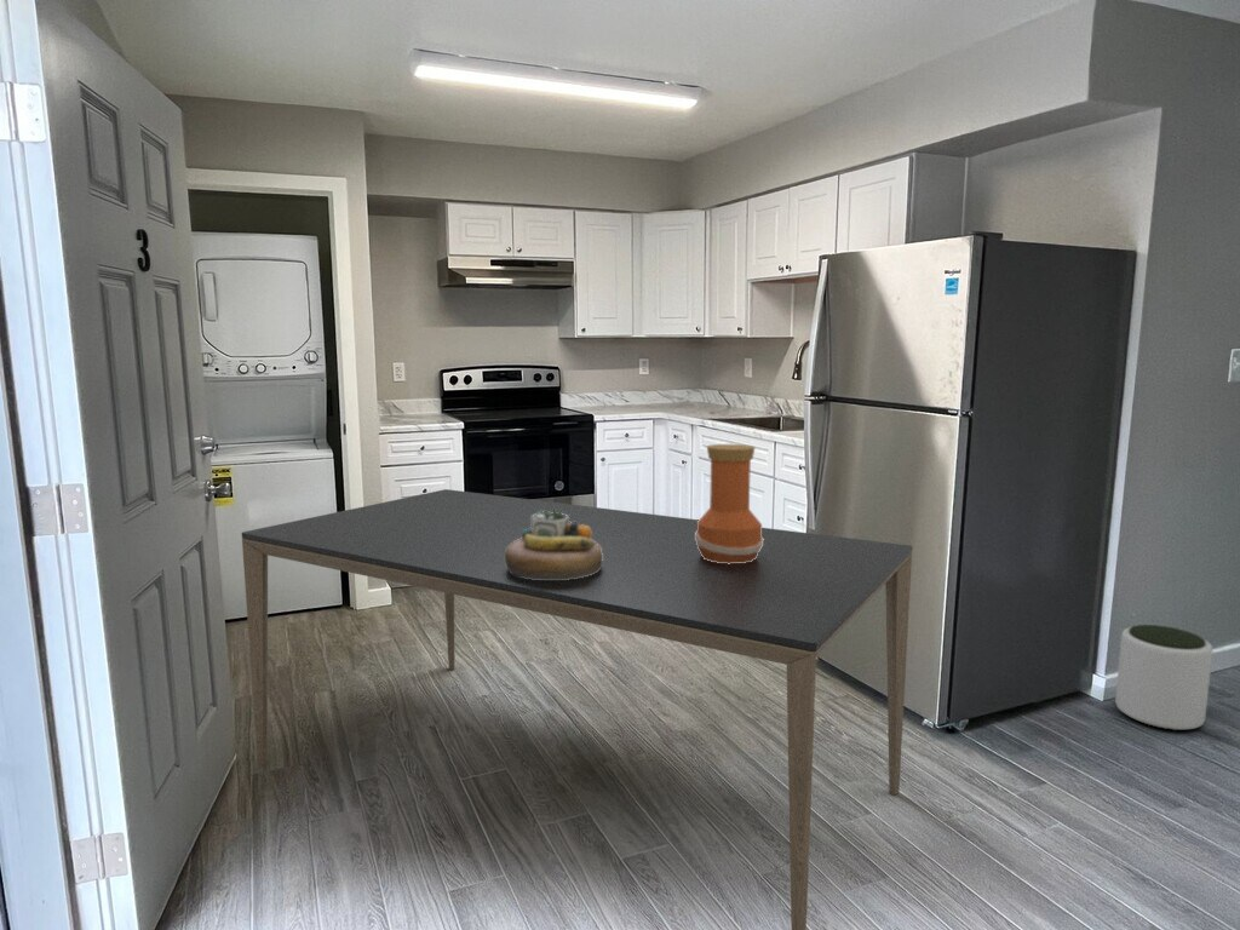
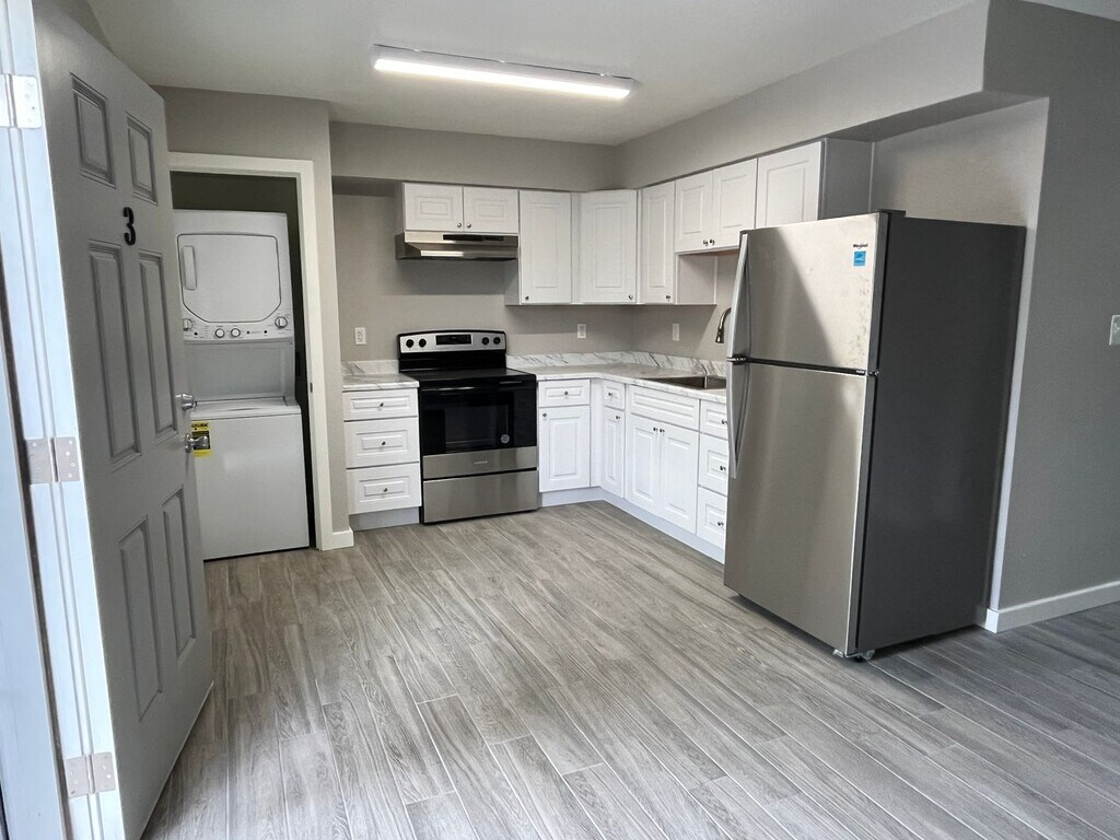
- vase [695,443,764,564]
- dining table [241,488,913,930]
- plant pot [1114,624,1213,731]
- decorative bowl [505,509,603,580]
